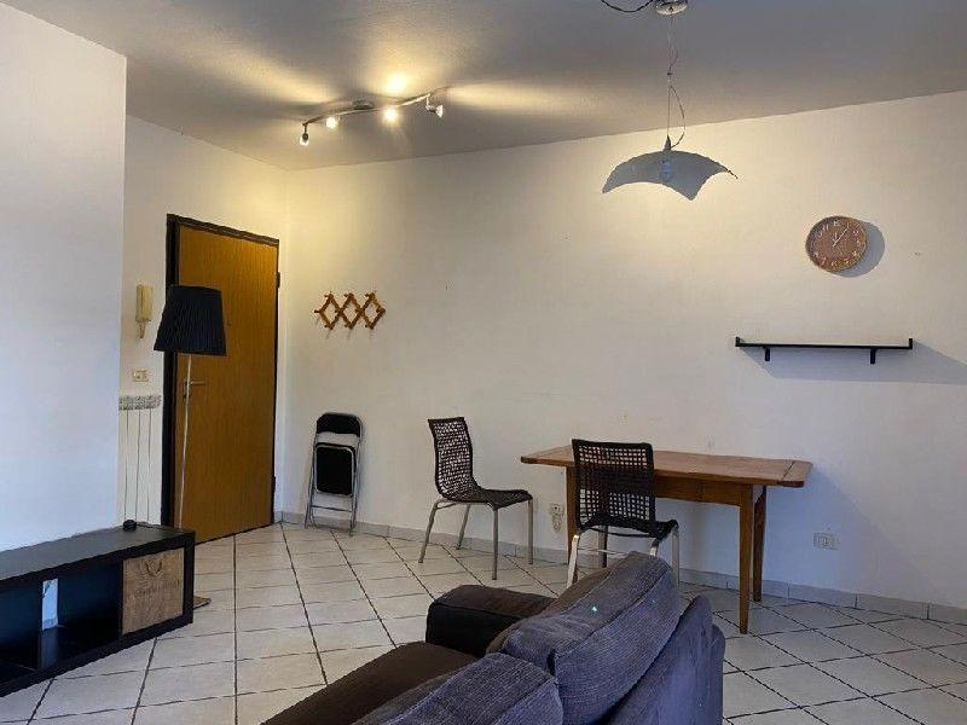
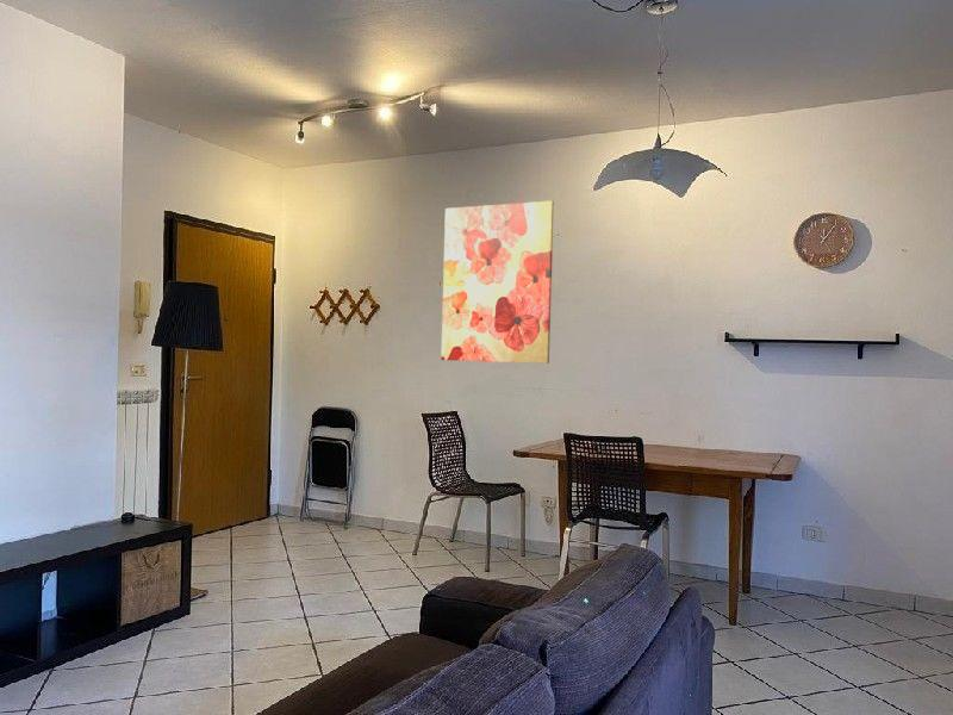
+ wall art [441,200,555,365]
